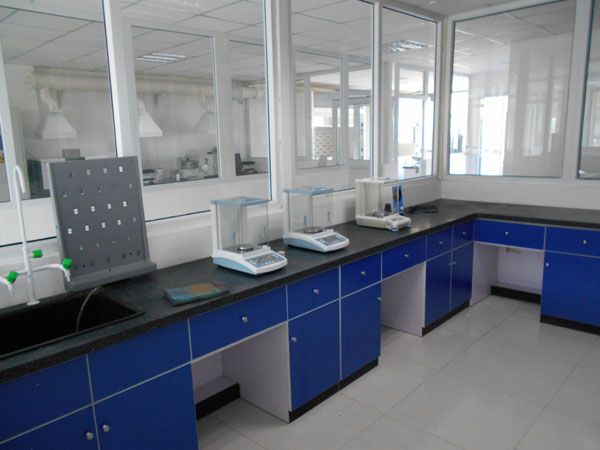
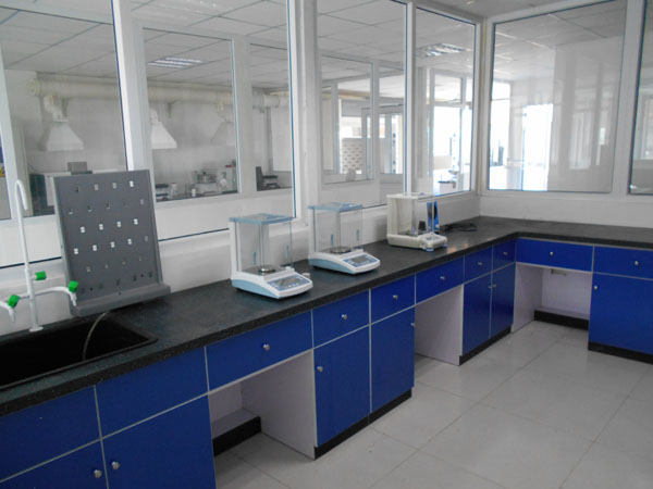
- dish towel [162,280,231,307]
